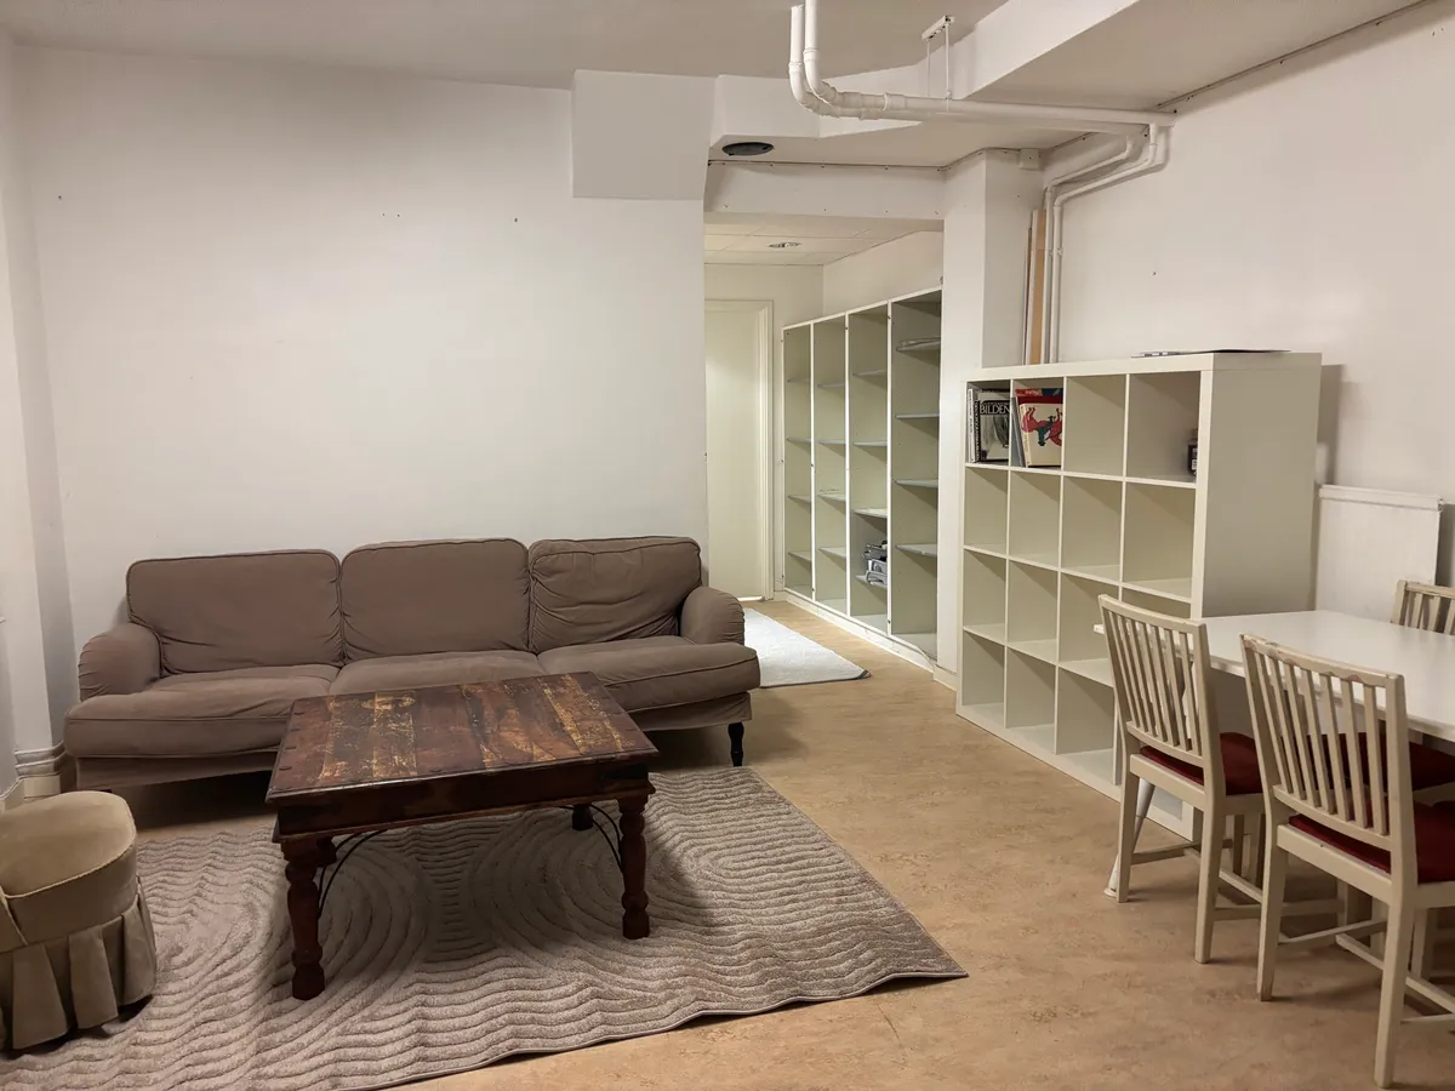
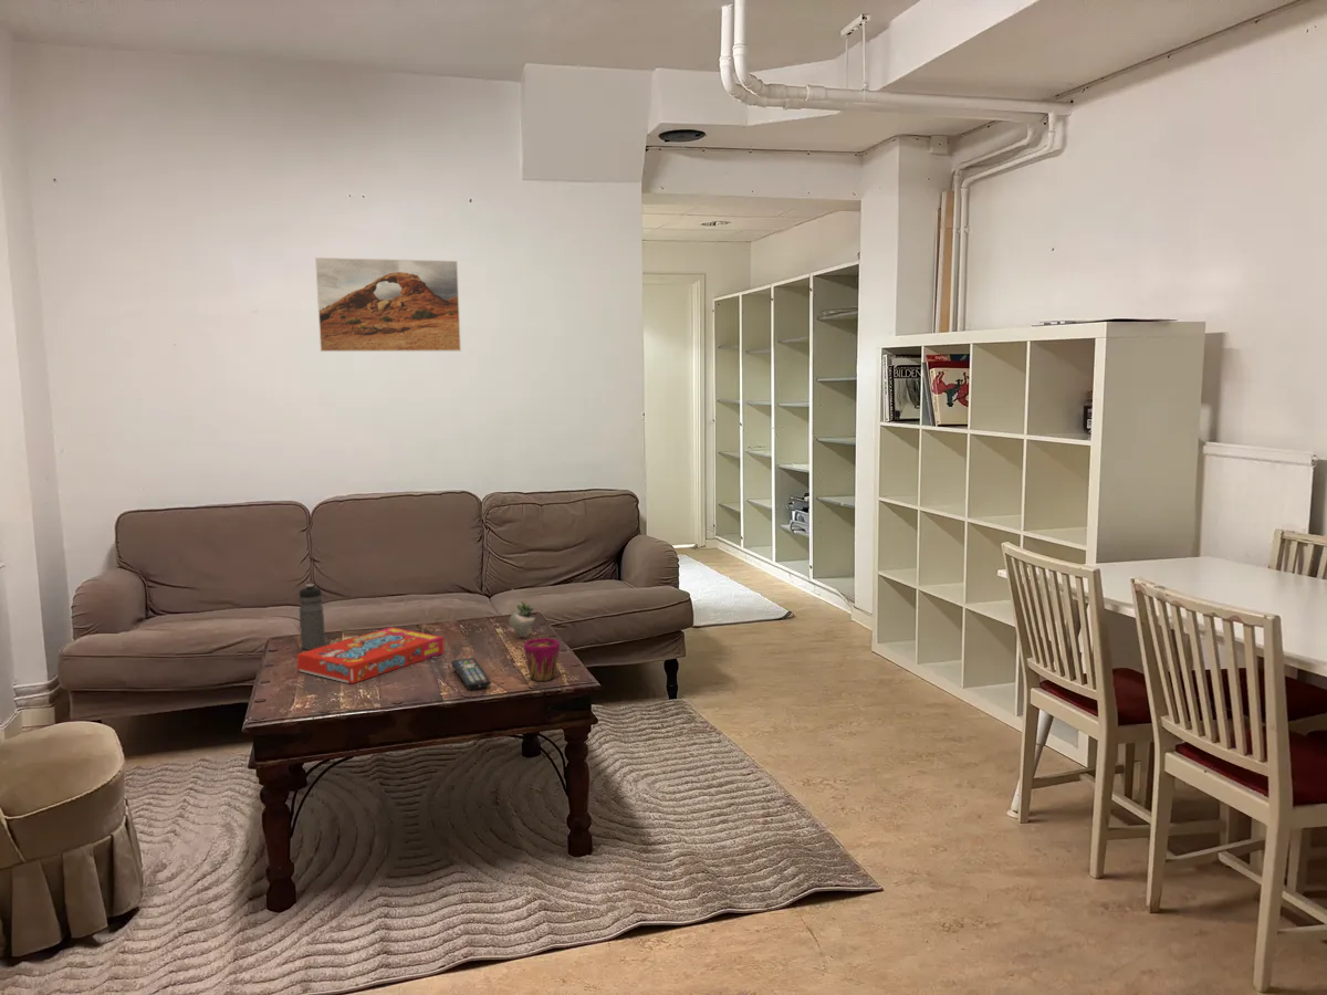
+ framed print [314,256,462,353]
+ succulent plant [508,588,536,638]
+ snack box [296,626,446,685]
+ remote control [450,657,492,690]
+ cup [523,637,561,682]
+ water bottle [299,583,326,651]
